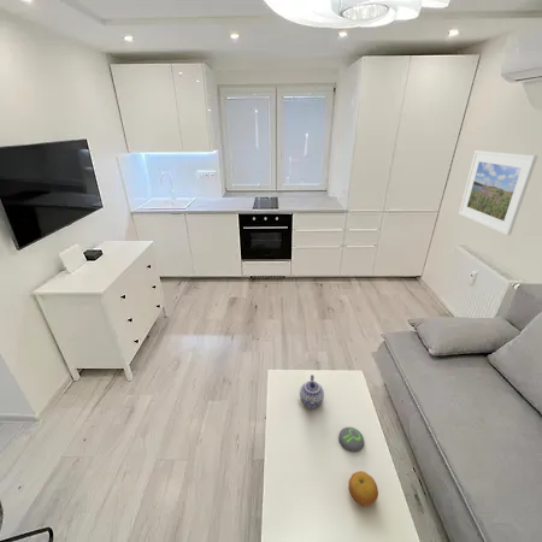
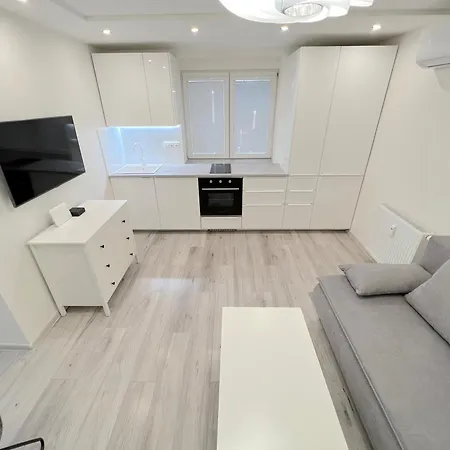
- coaster [337,426,365,453]
- teapot [299,373,325,411]
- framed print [458,149,538,236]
- fruit [347,470,379,507]
